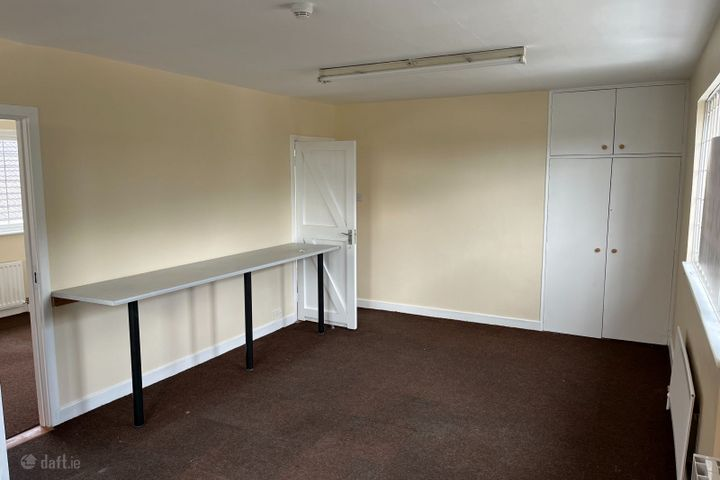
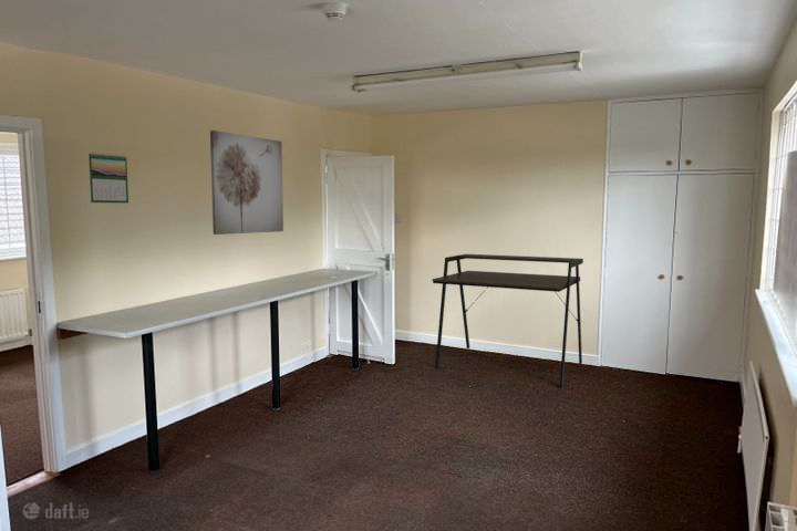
+ wall art [209,129,284,236]
+ desk [431,253,584,387]
+ calendar [87,152,130,205]
